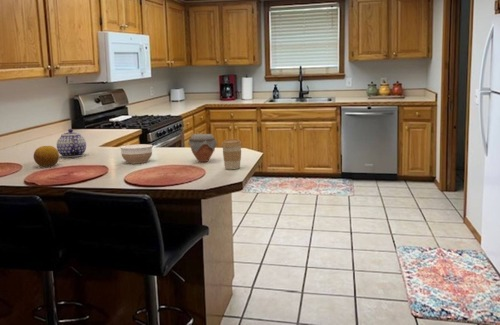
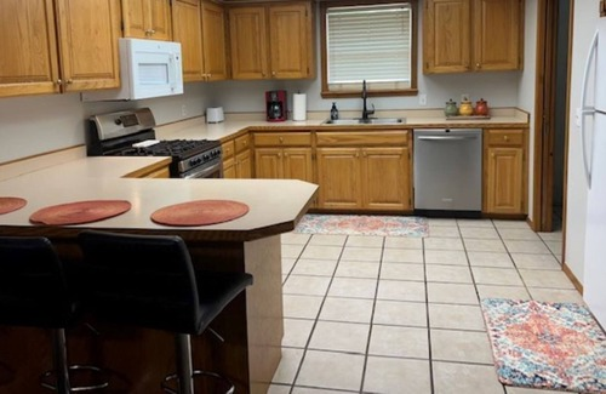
- teapot [56,128,87,158]
- fruit [33,145,60,168]
- bowl [119,143,153,164]
- coffee cup [221,138,243,170]
- jar [187,133,218,163]
